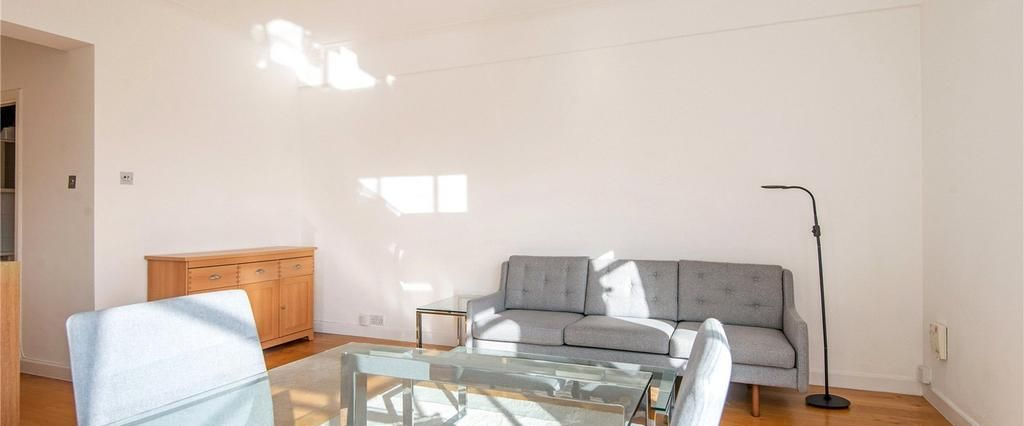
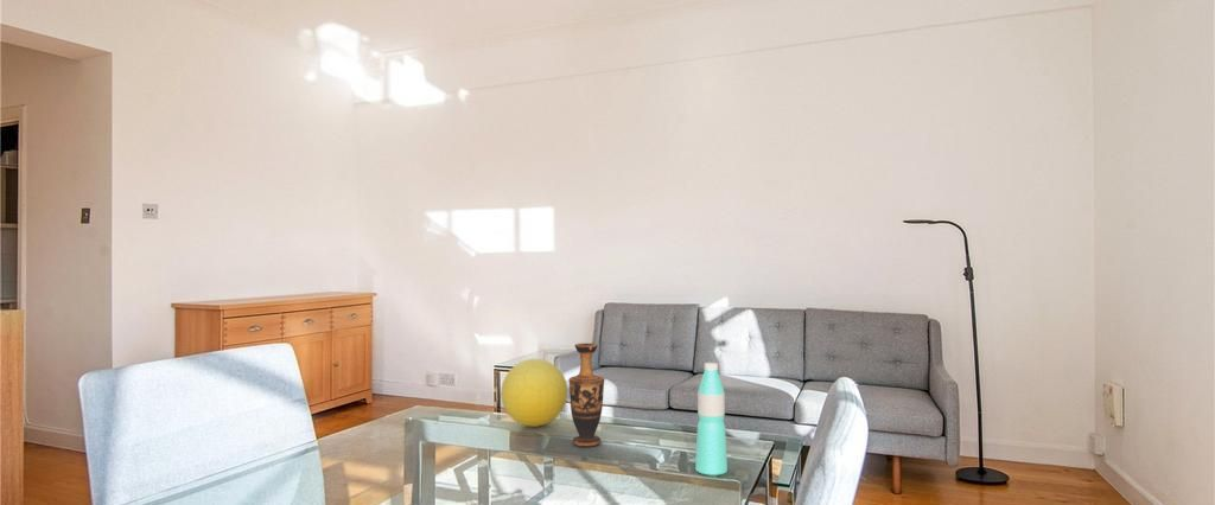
+ vase [567,343,605,447]
+ decorative ball [500,358,568,428]
+ water bottle [694,362,729,477]
